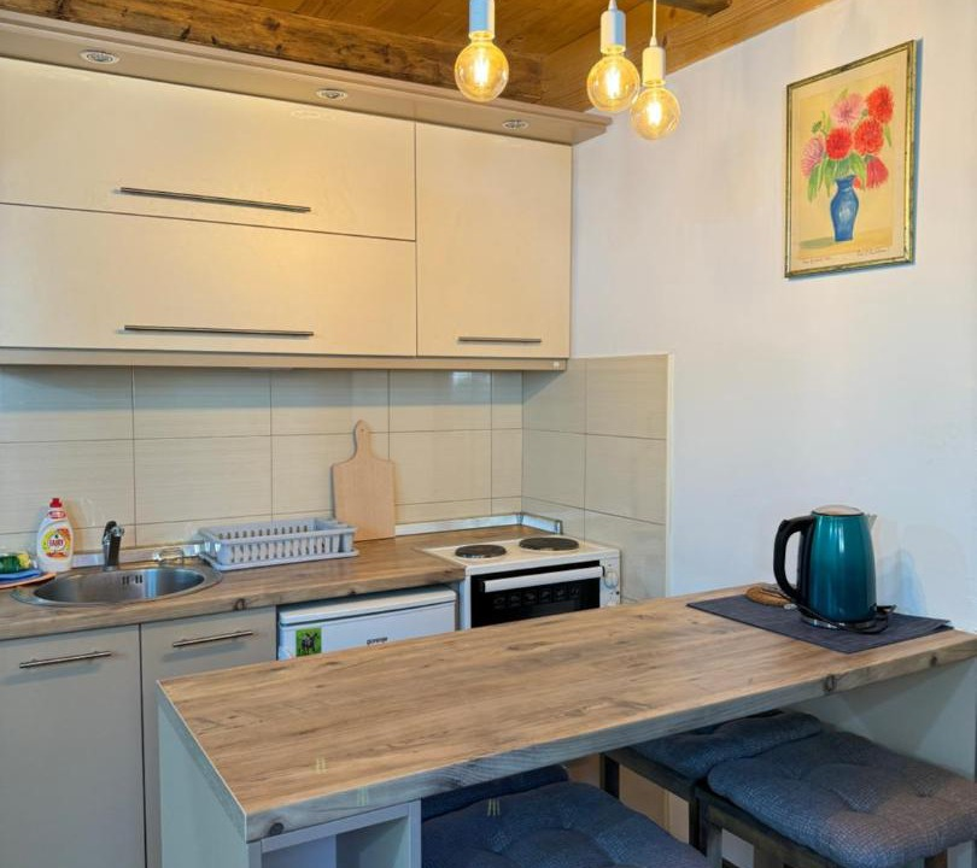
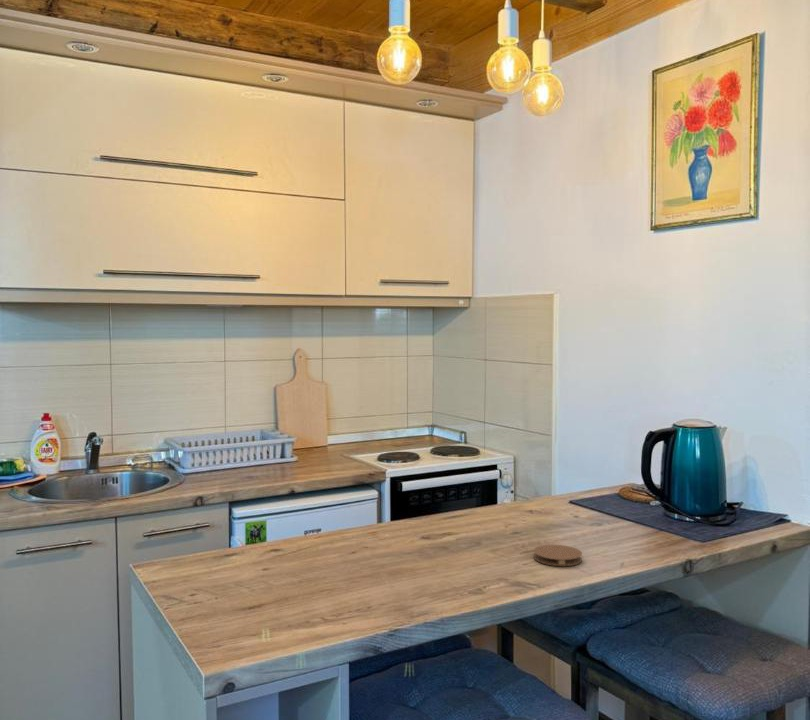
+ coaster [533,544,583,567]
